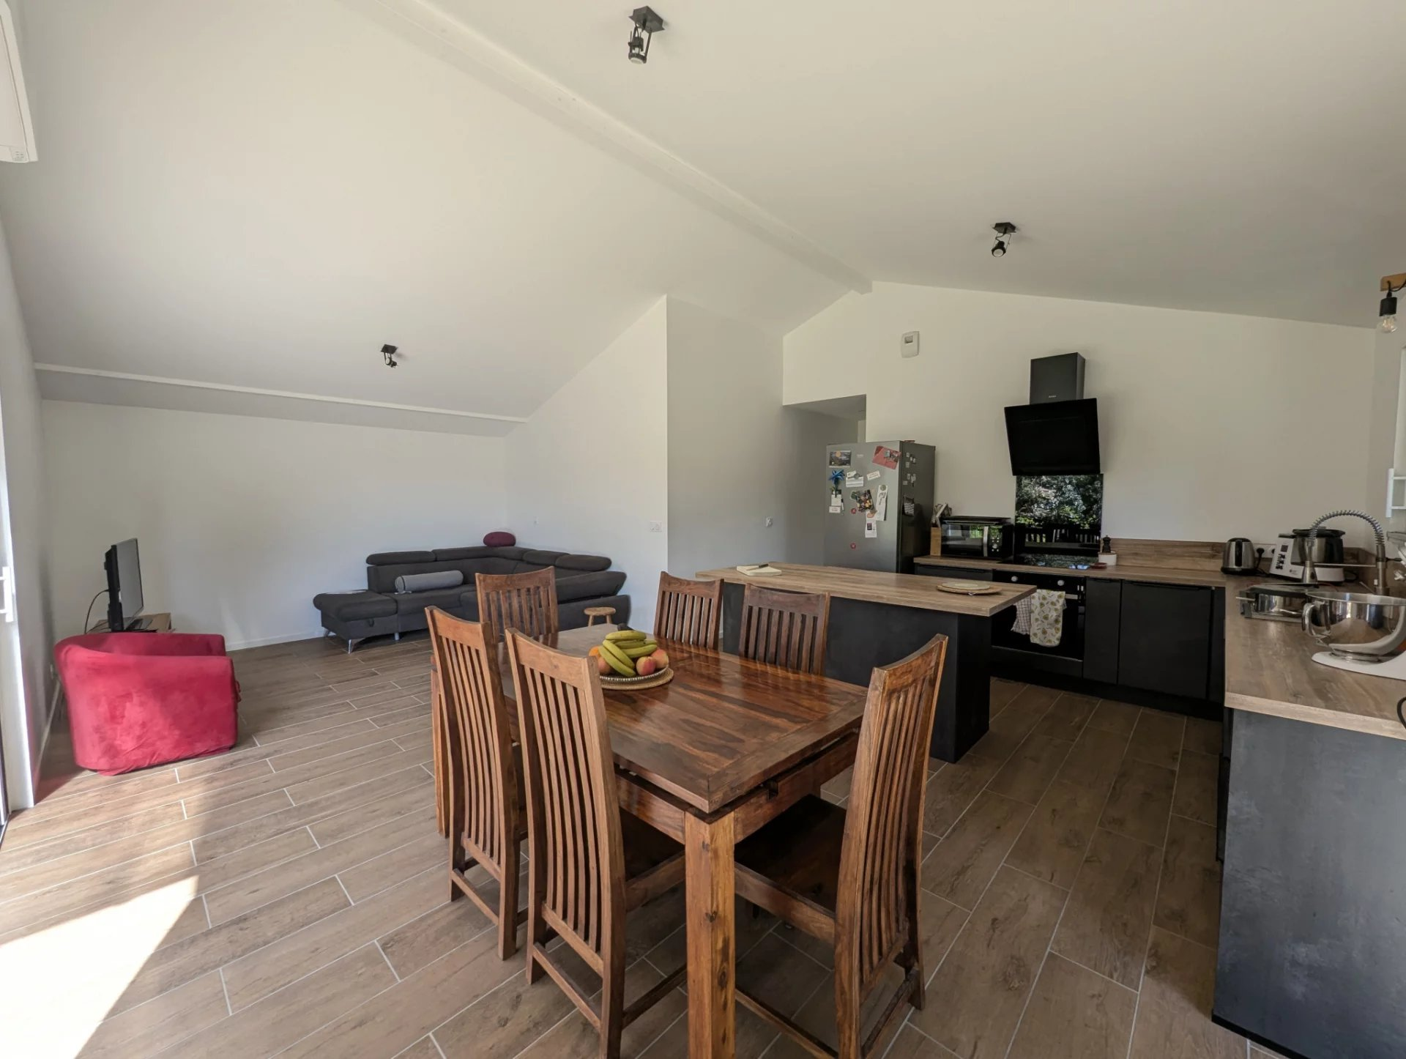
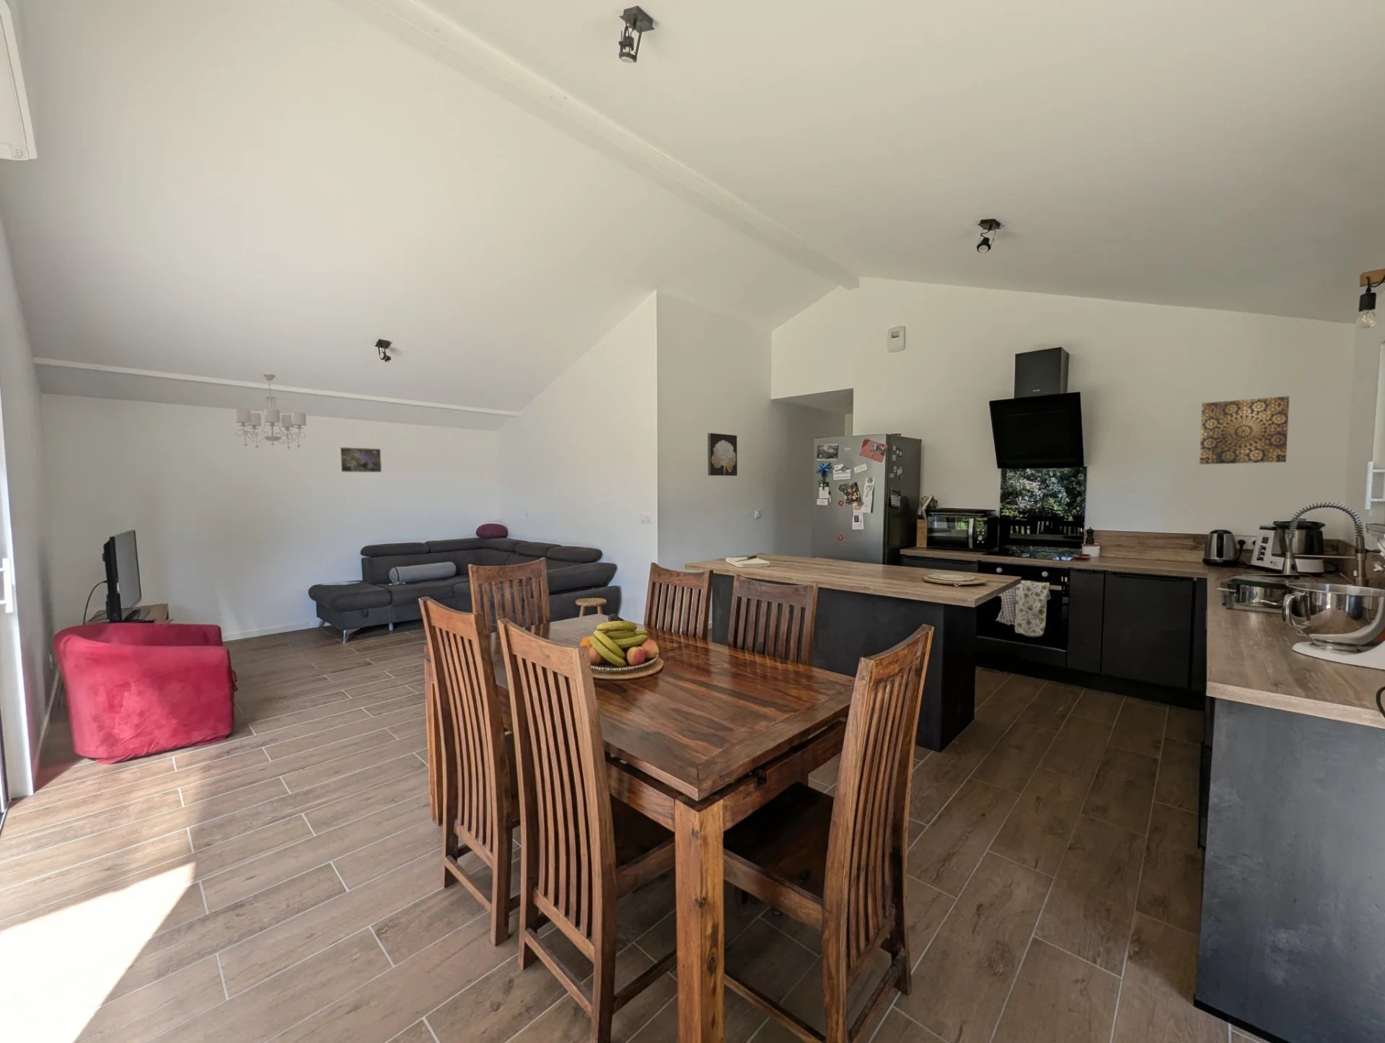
+ chandelier [234,373,307,449]
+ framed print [339,447,382,473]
+ wall art [707,432,737,477]
+ wall art [1199,396,1290,466]
